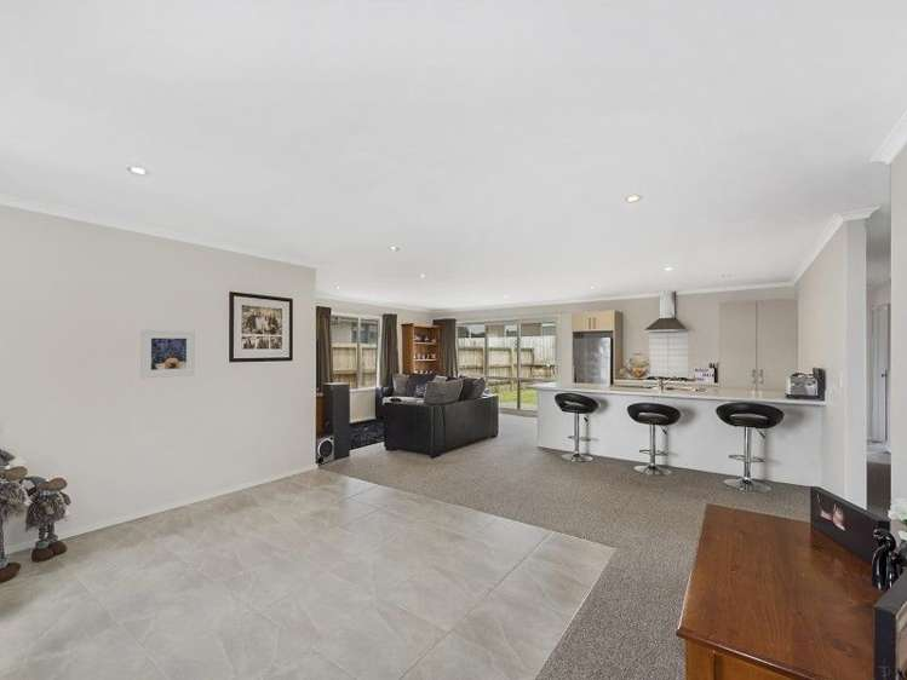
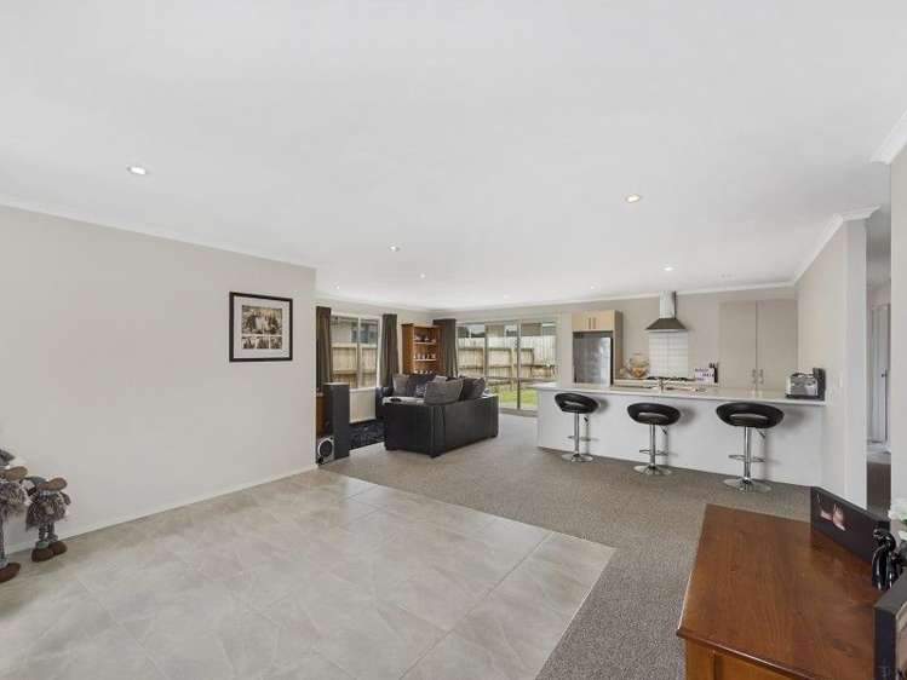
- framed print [139,329,196,380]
